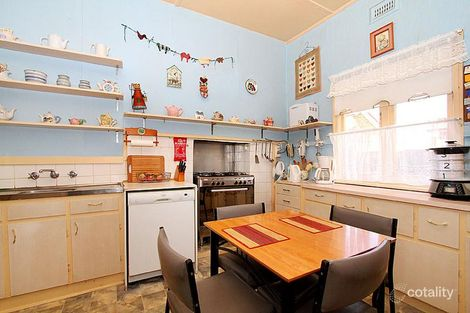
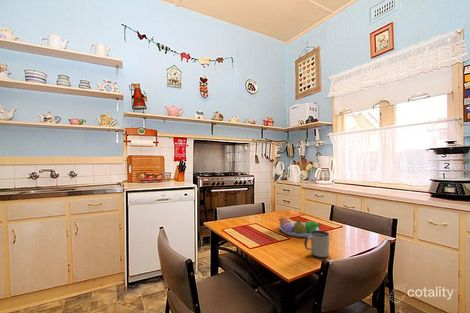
+ fruit bowl [278,216,321,238]
+ mug [303,229,330,259]
